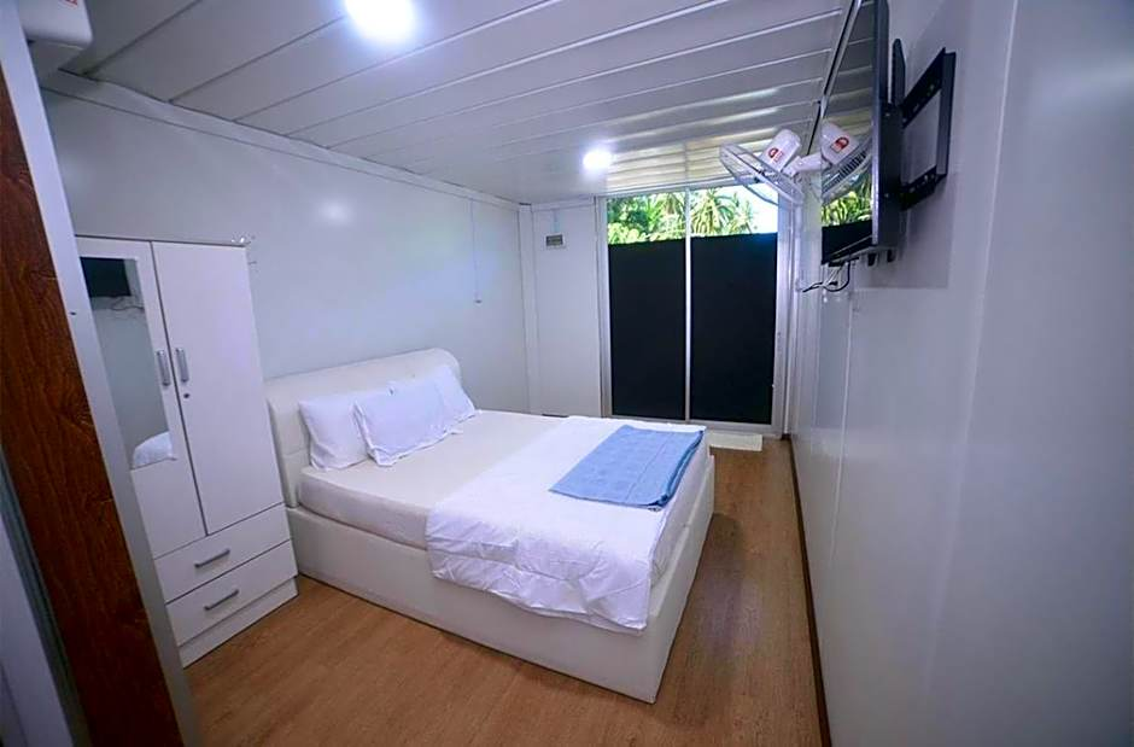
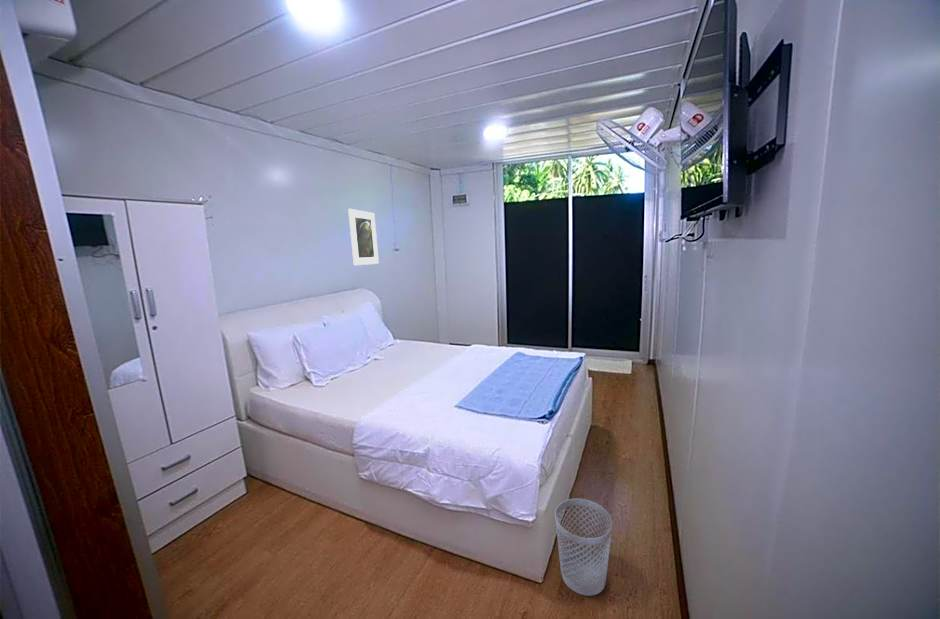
+ wastebasket [554,498,613,597]
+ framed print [347,208,380,266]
